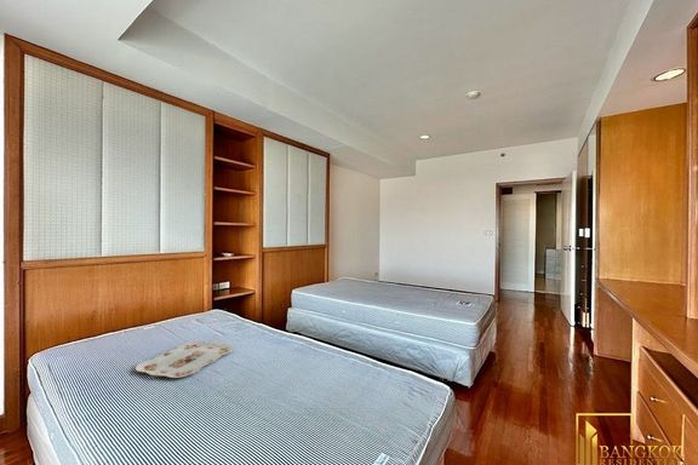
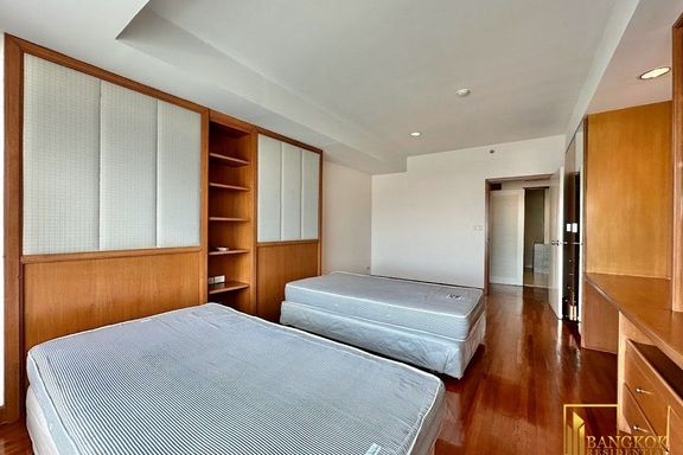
- serving tray [135,340,234,379]
